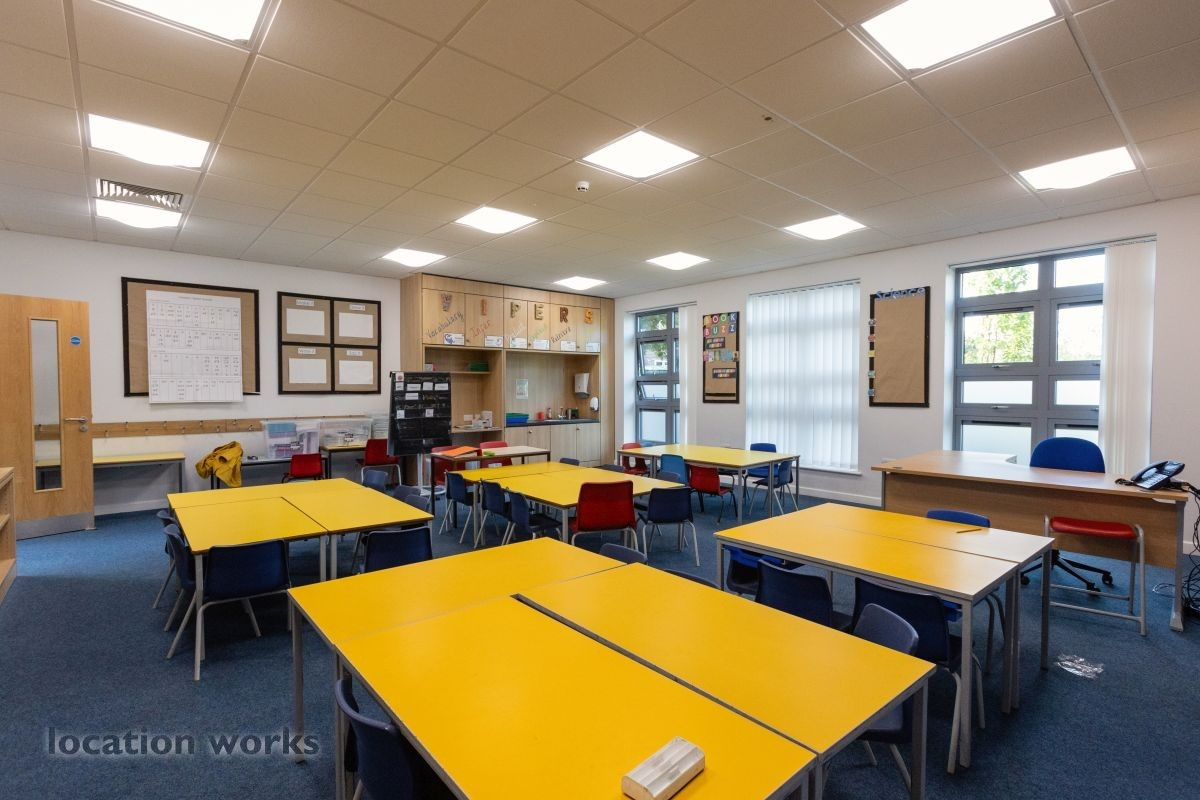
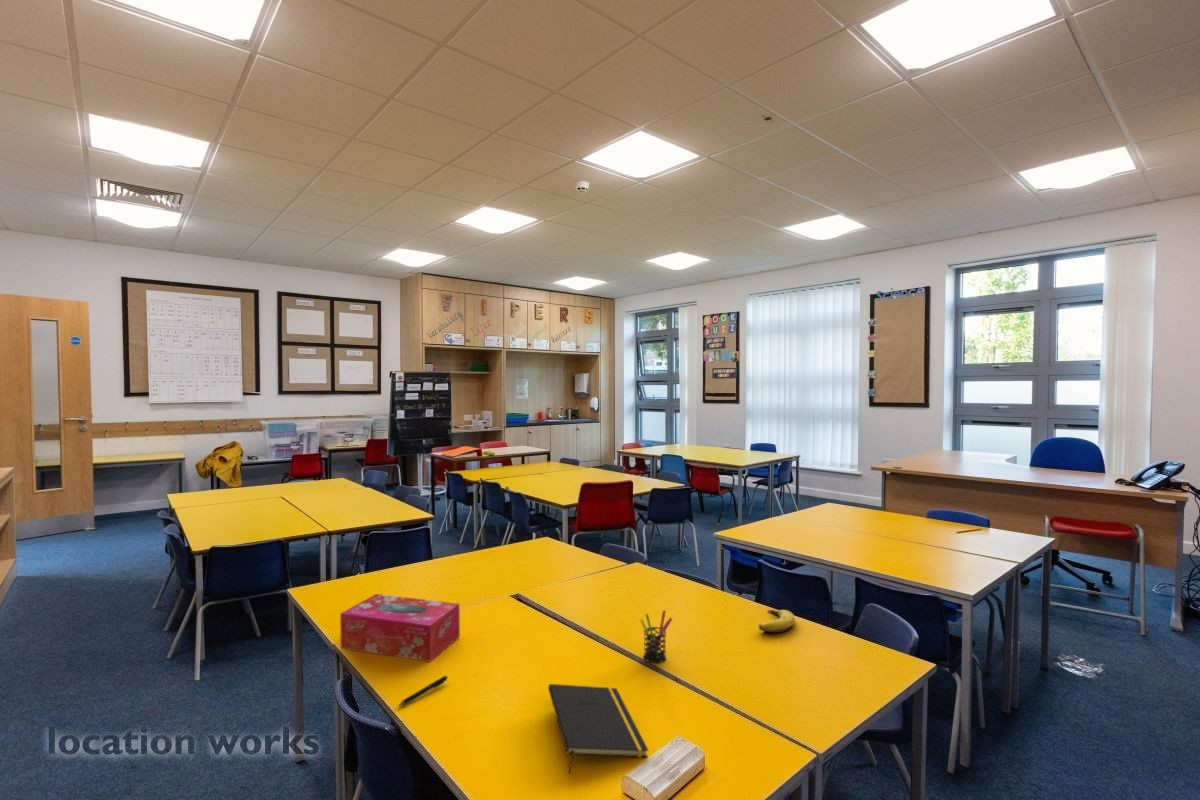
+ tissue box [339,593,461,663]
+ pen holder [639,609,673,664]
+ pen [397,675,449,707]
+ notepad [547,683,649,774]
+ banana [758,609,796,634]
